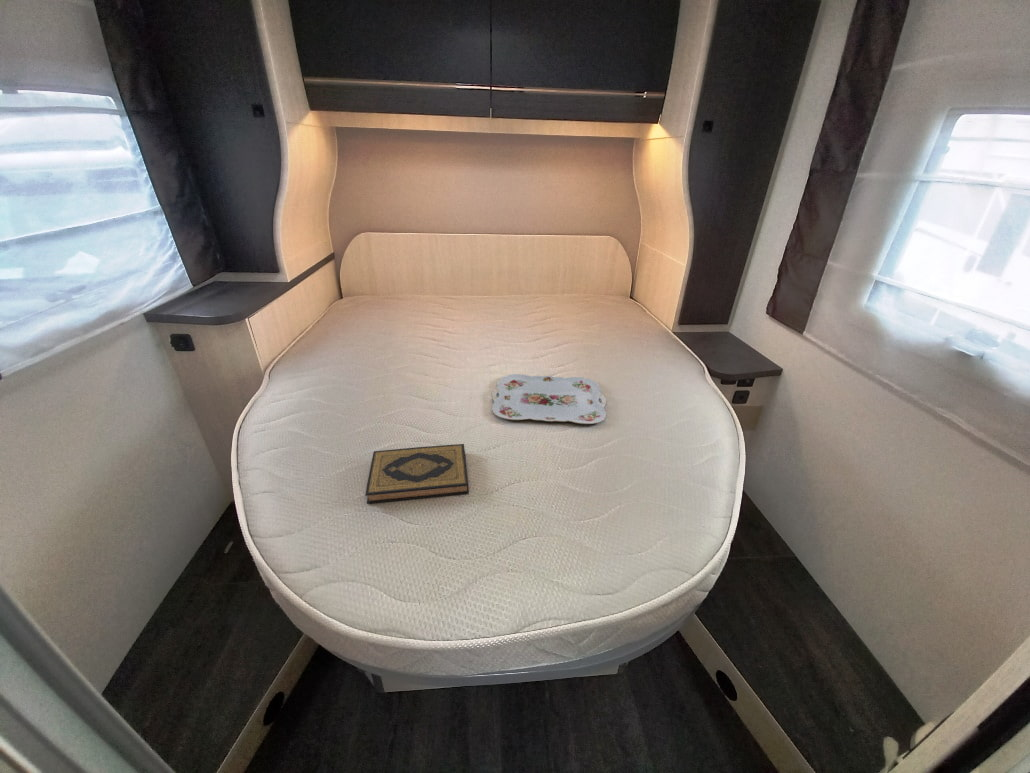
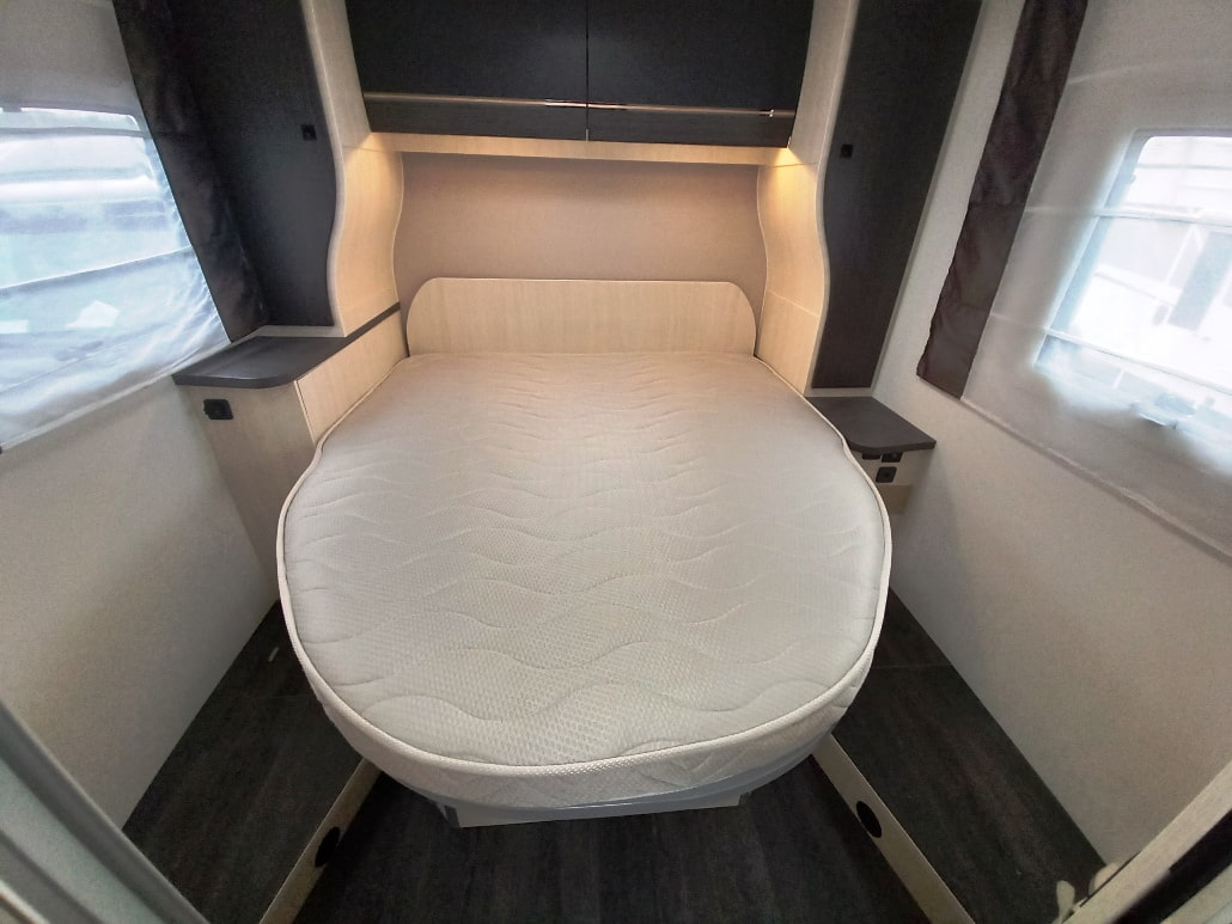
- hardback book [364,443,470,505]
- serving tray [491,373,607,425]
